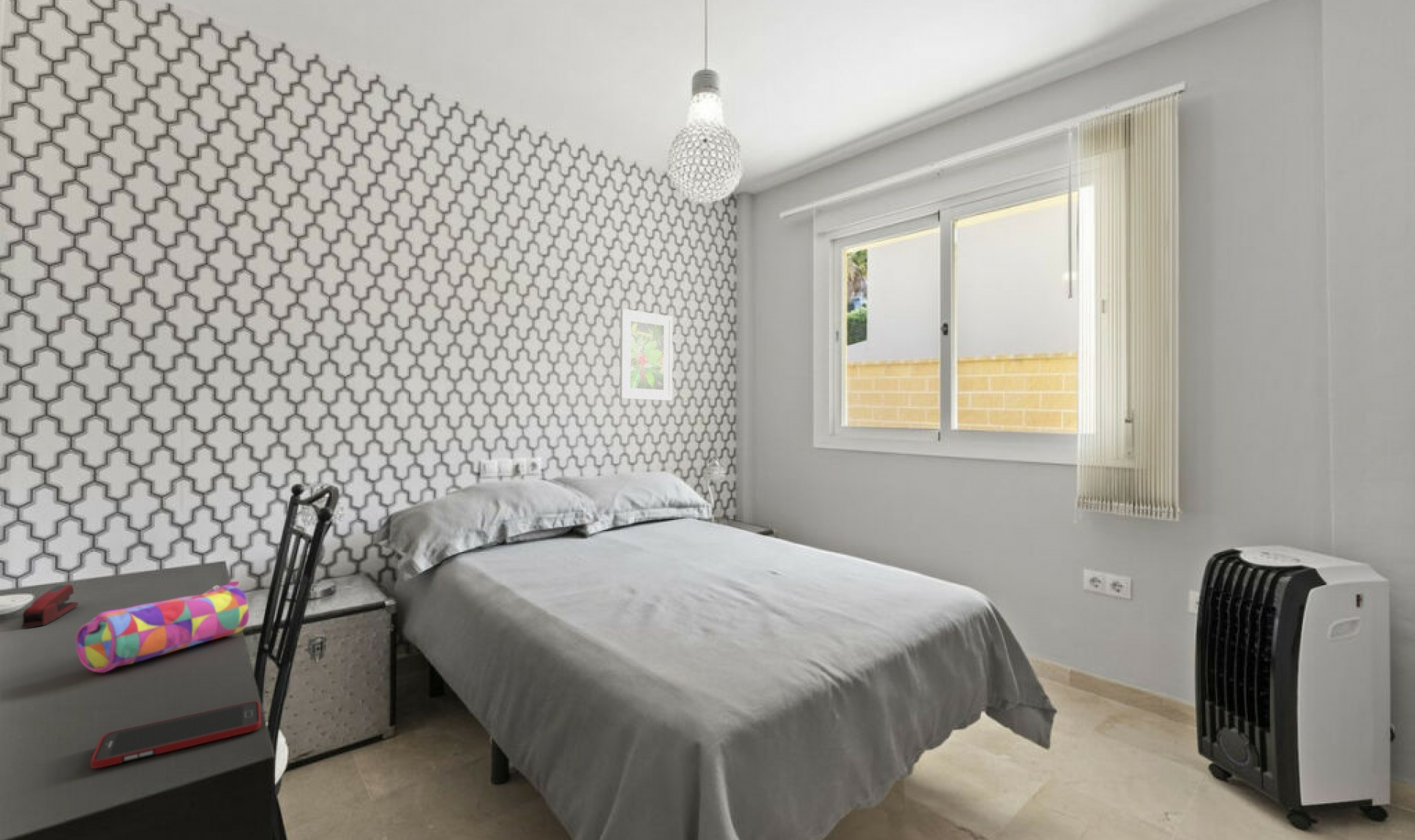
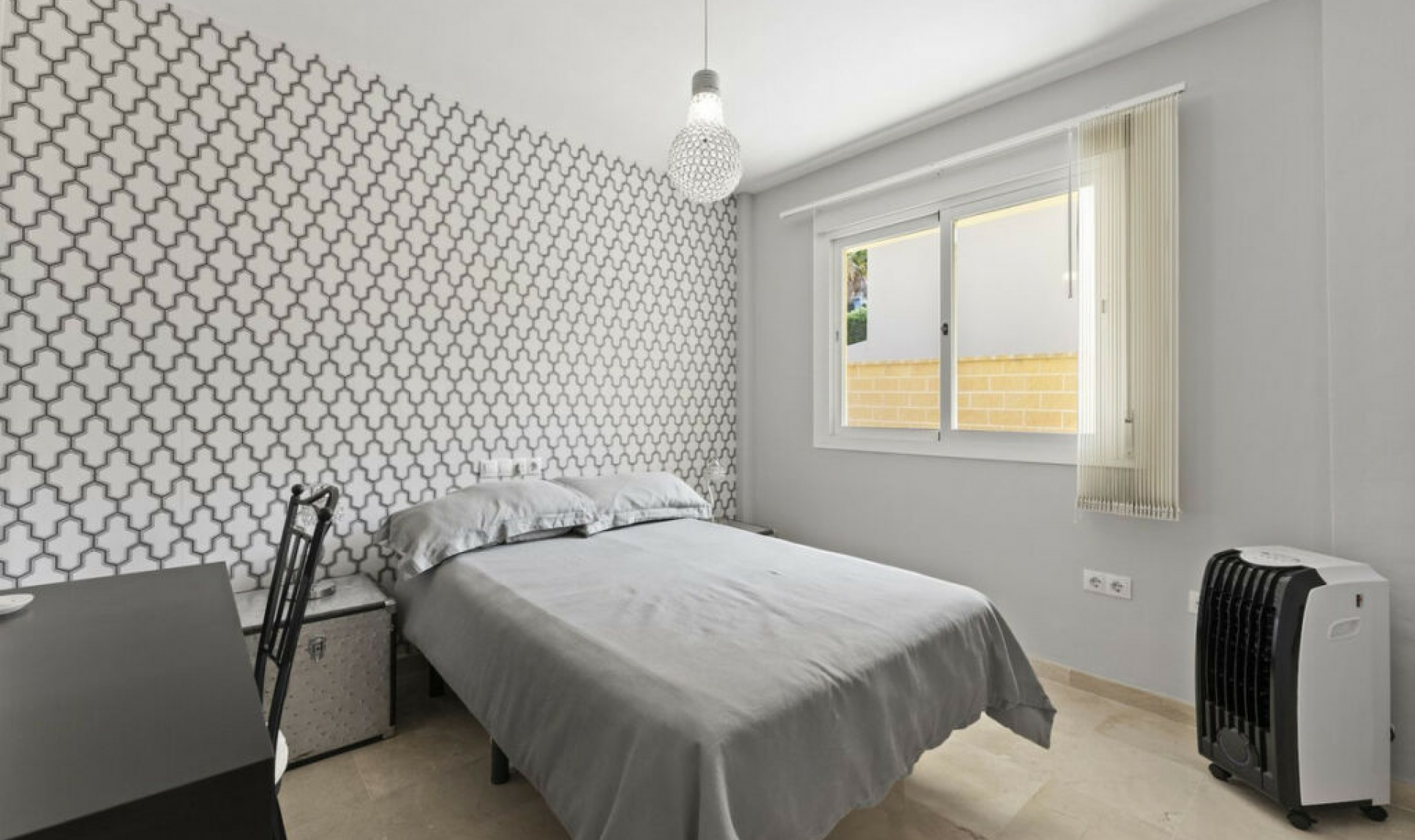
- cell phone [90,701,262,769]
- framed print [619,308,674,402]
- pencil case [75,581,250,673]
- stapler [21,584,80,629]
